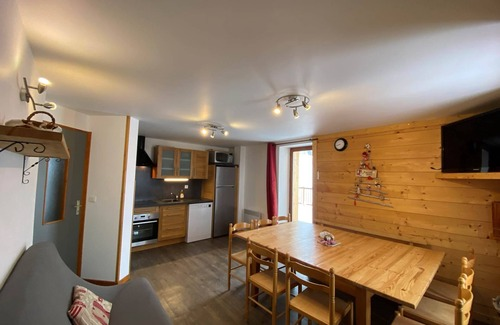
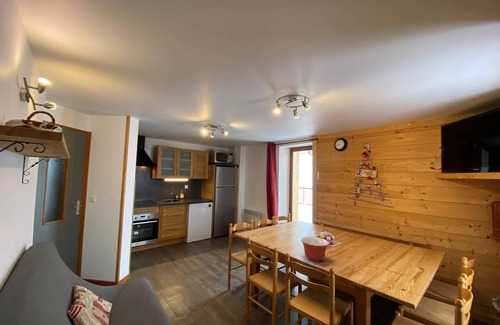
+ mixing bowl [300,236,330,262]
